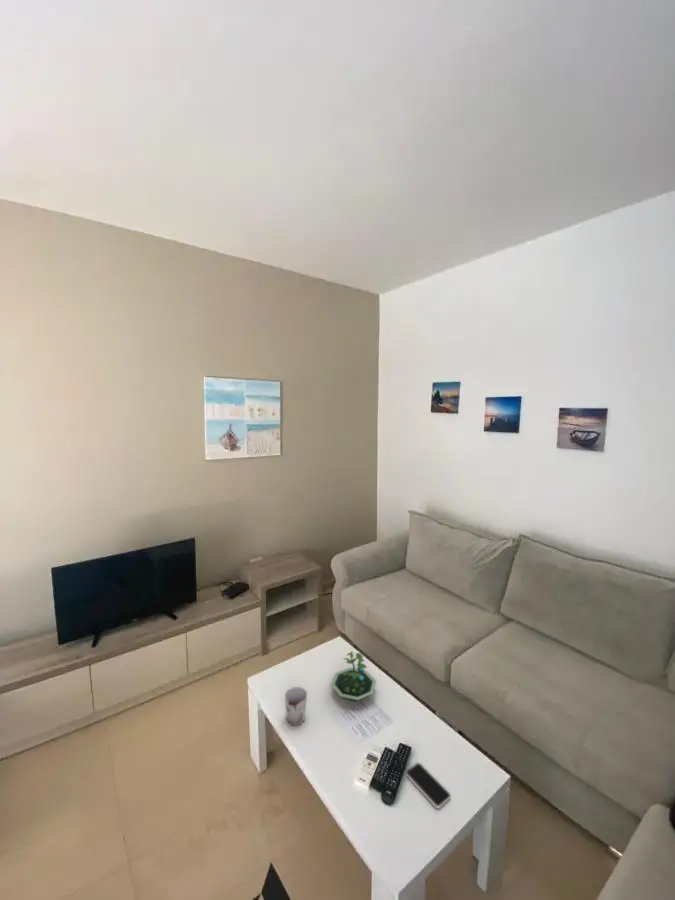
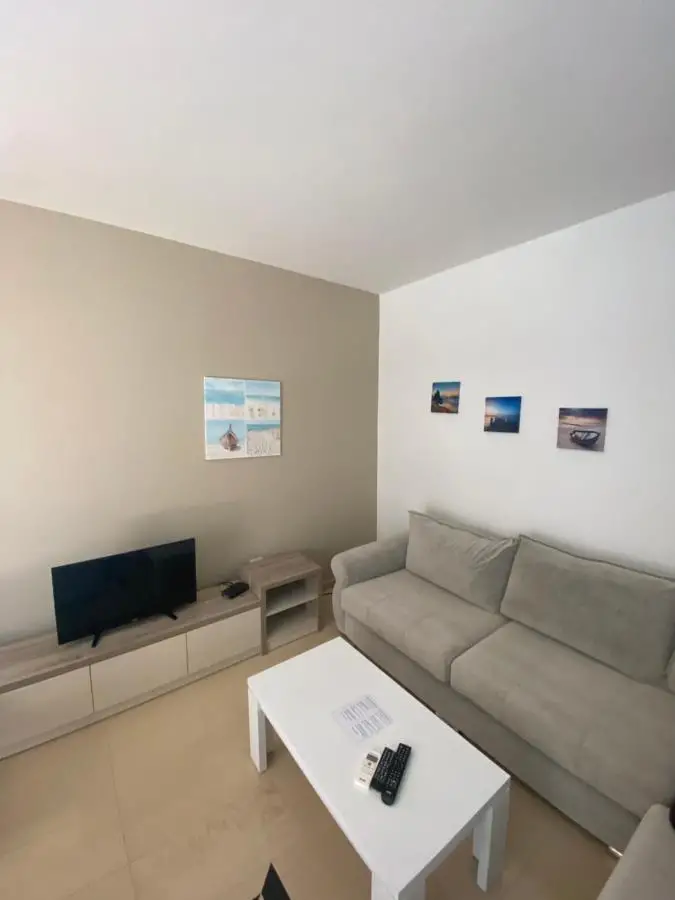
- terrarium [330,650,377,702]
- smartphone [405,762,452,810]
- cup [284,686,308,727]
